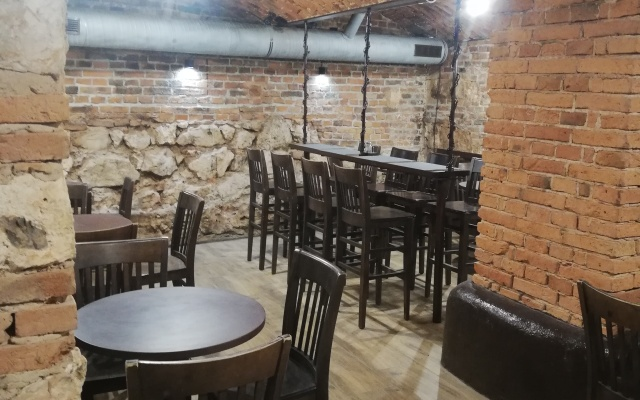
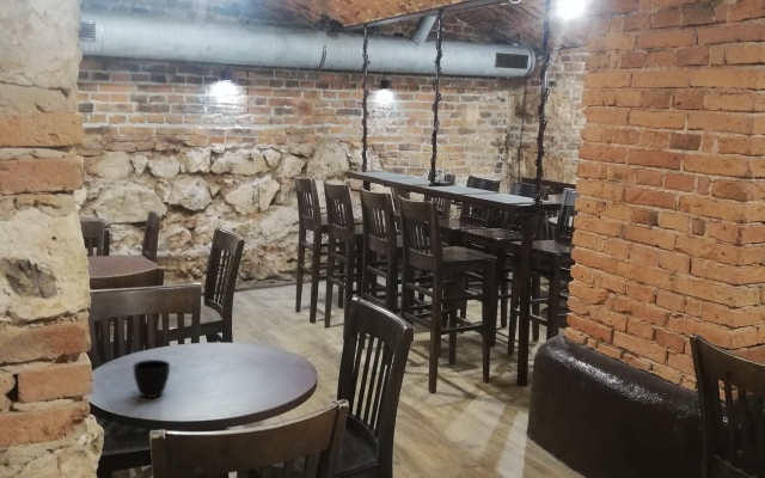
+ cup [131,358,171,399]
